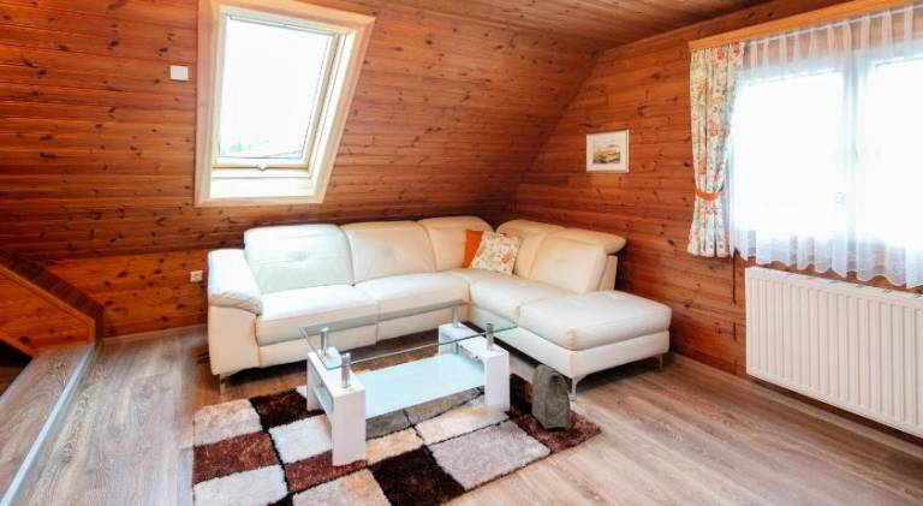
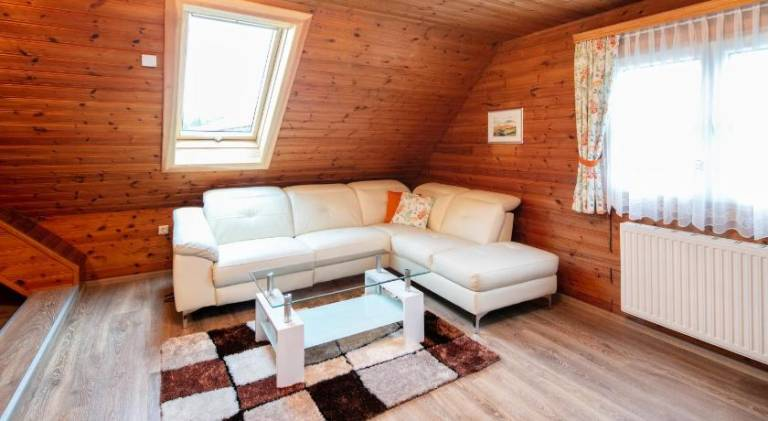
- bag [531,363,573,429]
